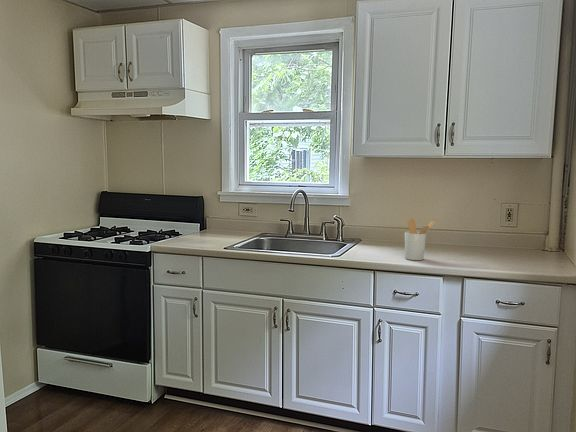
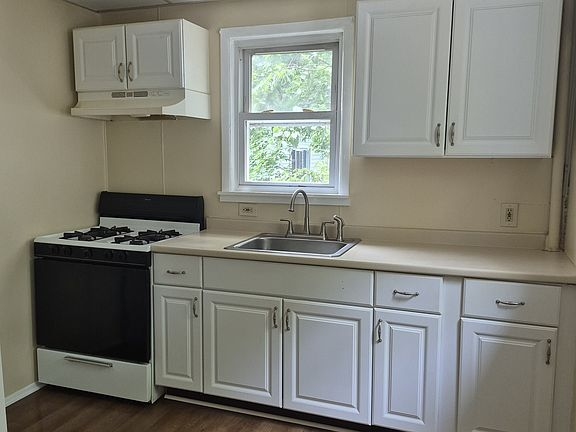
- utensil holder [404,218,437,261]
